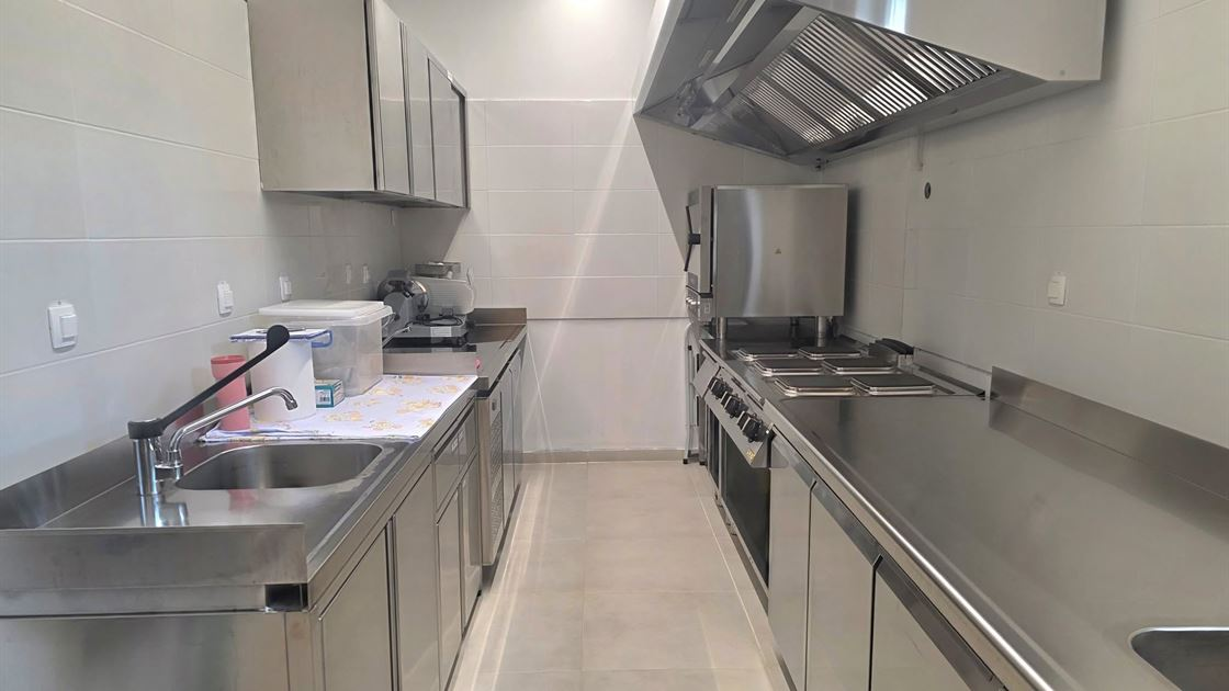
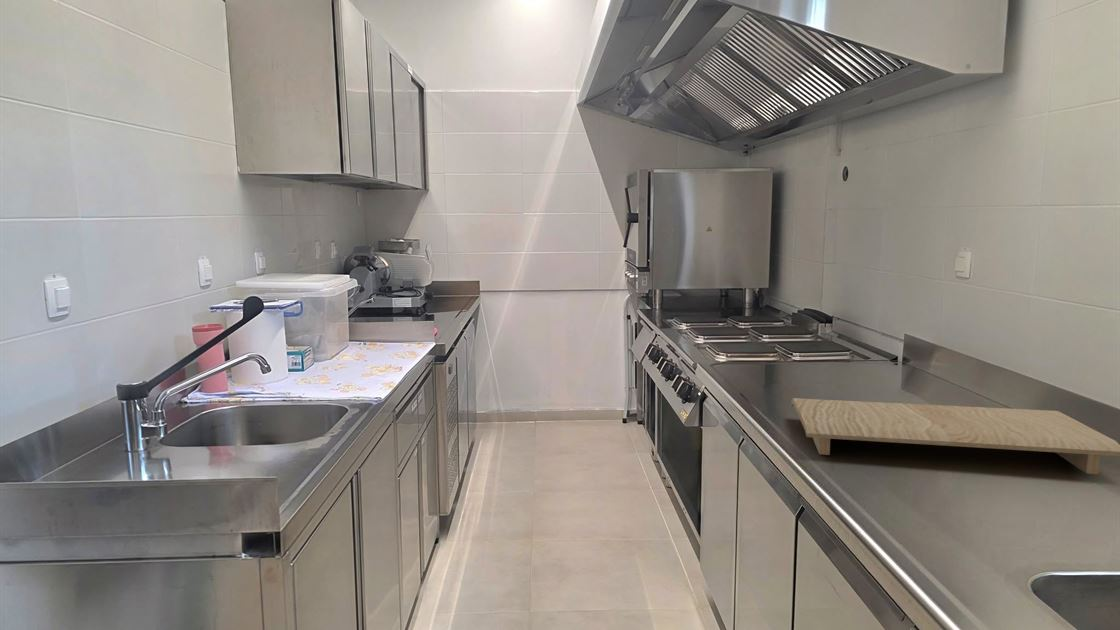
+ cutting board [790,397,1120,475]
